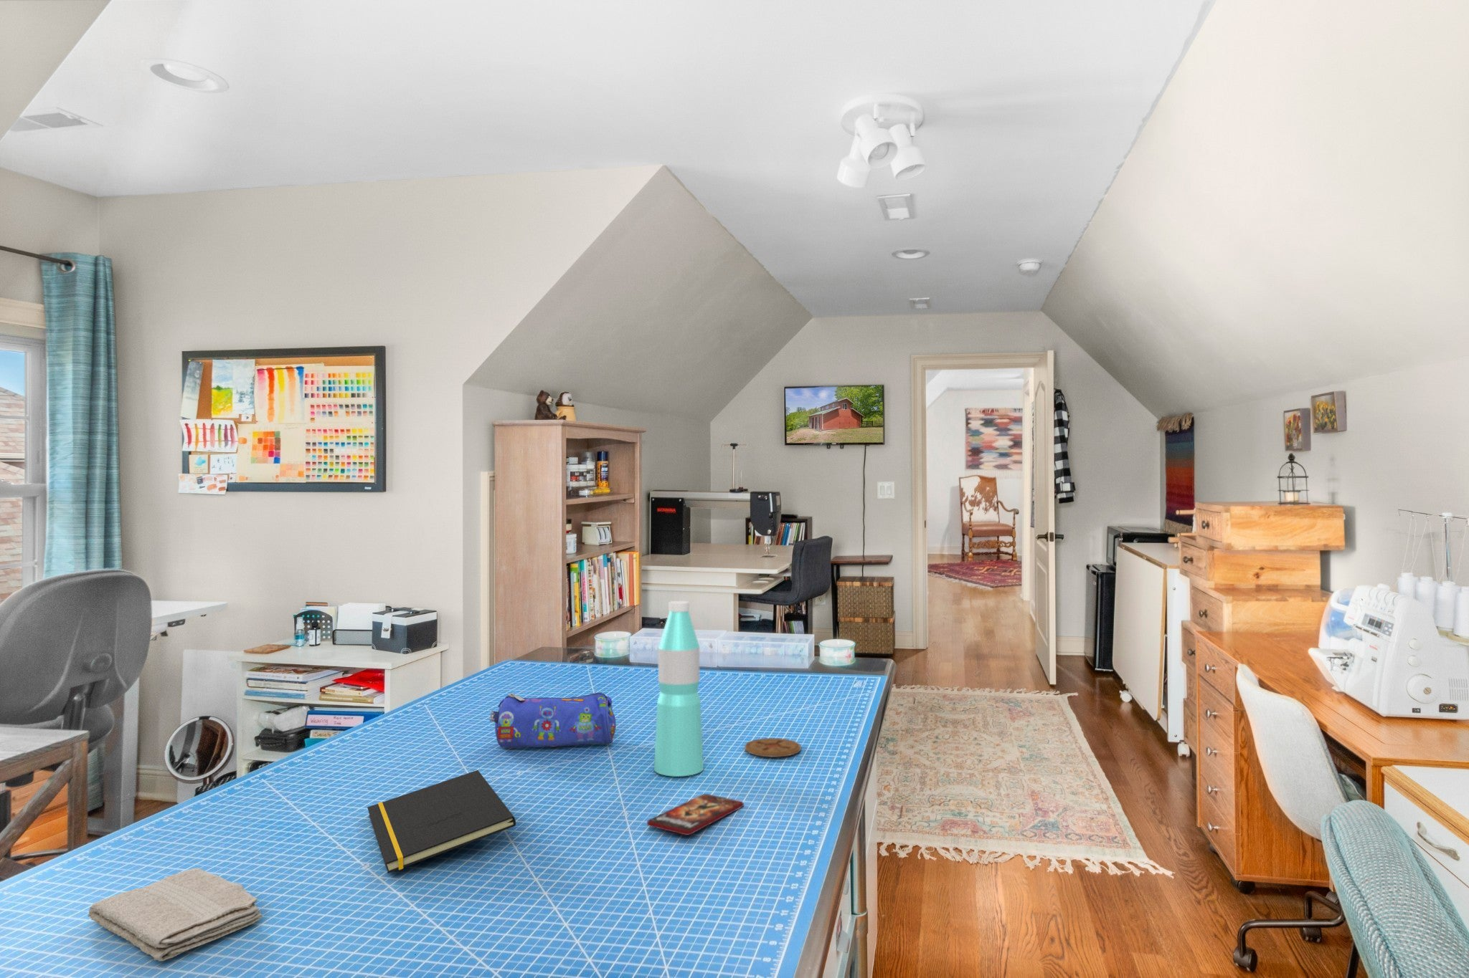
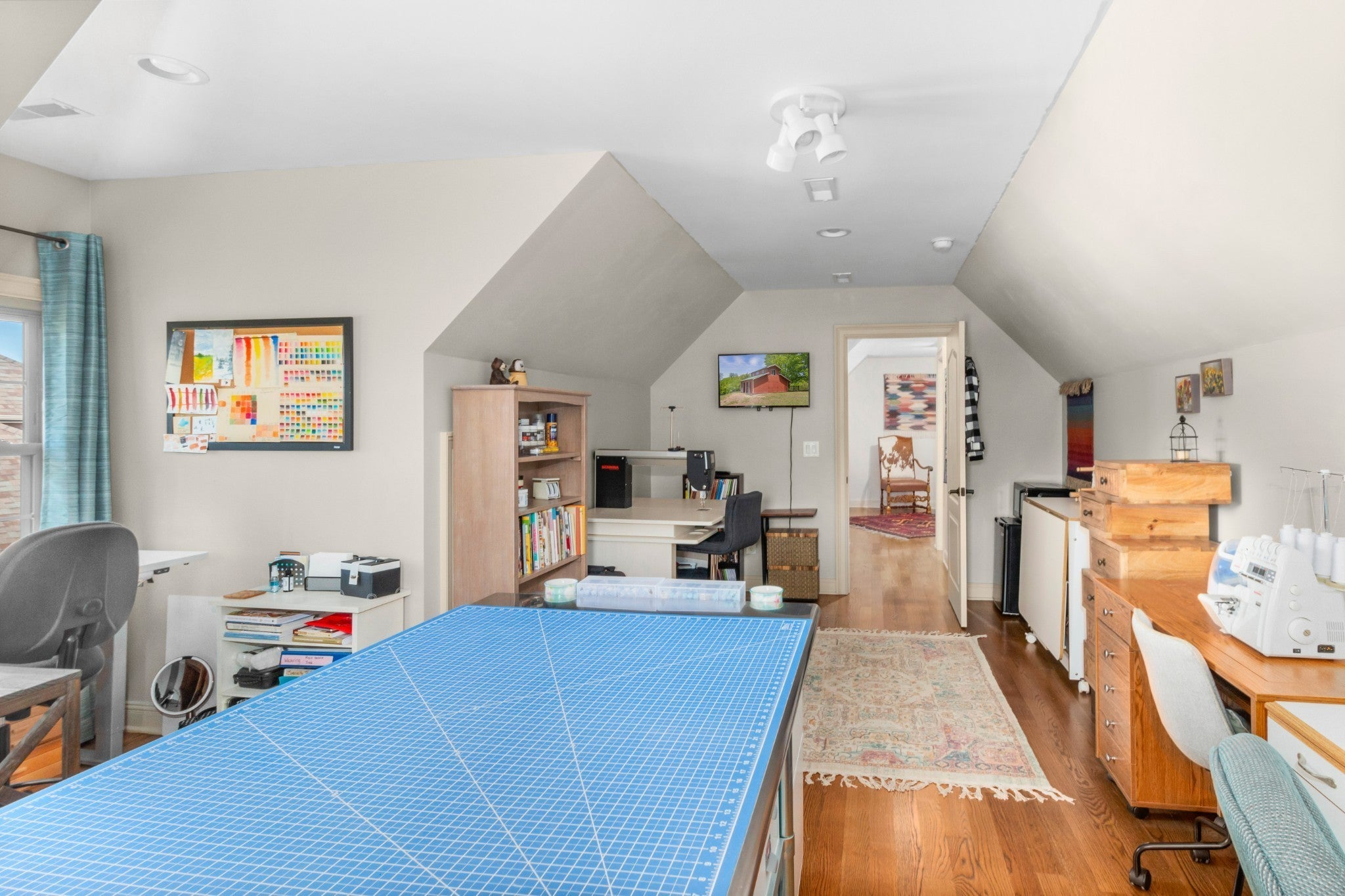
- notepad [367,770,517,874]
- water bottle [653,600,704,777]
- smartphone [647,794,745,836]
- pencil case [489,692,617,748]
- washcloth [86,868,263,963]
- coaster [744,737,802,758]
